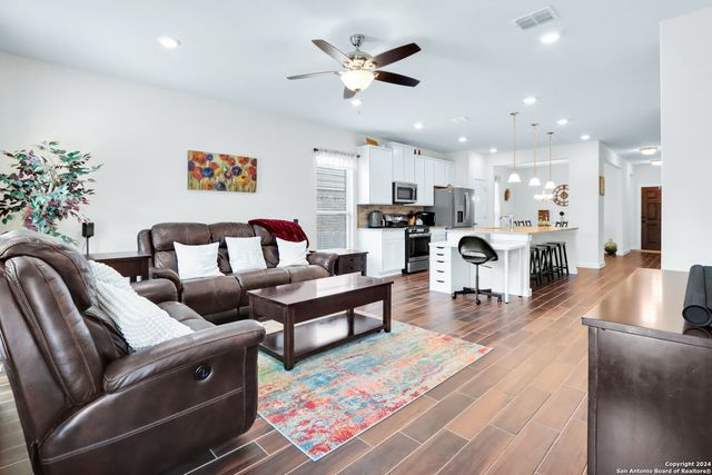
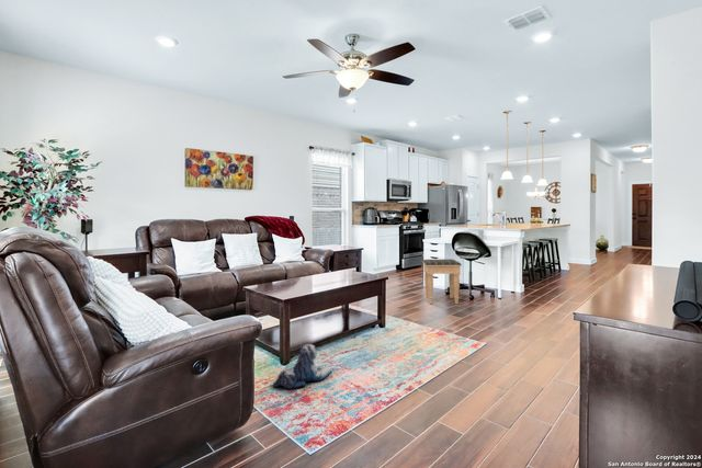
+ footstool [421,258,463,305]
+ plush toy [272,343,332,390]
